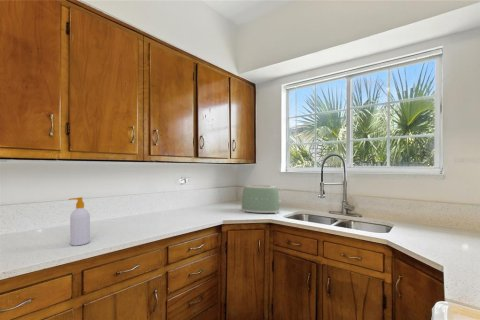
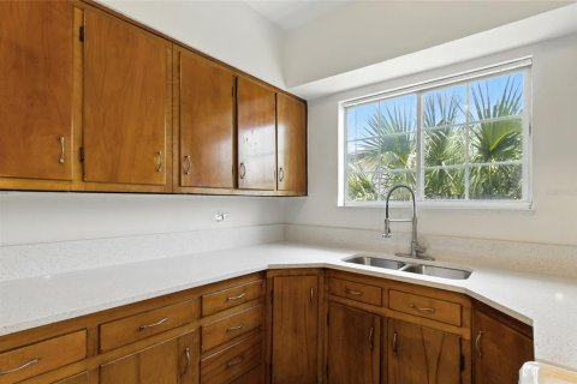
- toaster [241,184,283,215]
- soap bottle [67,196,91,247]
